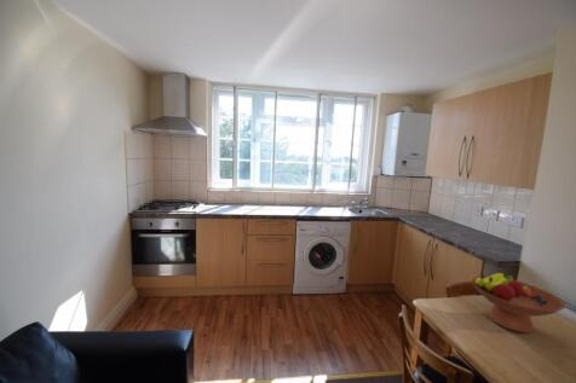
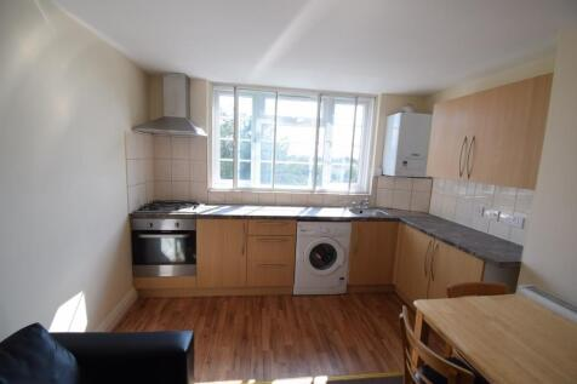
- fruit bowl [471,272,566,333]
